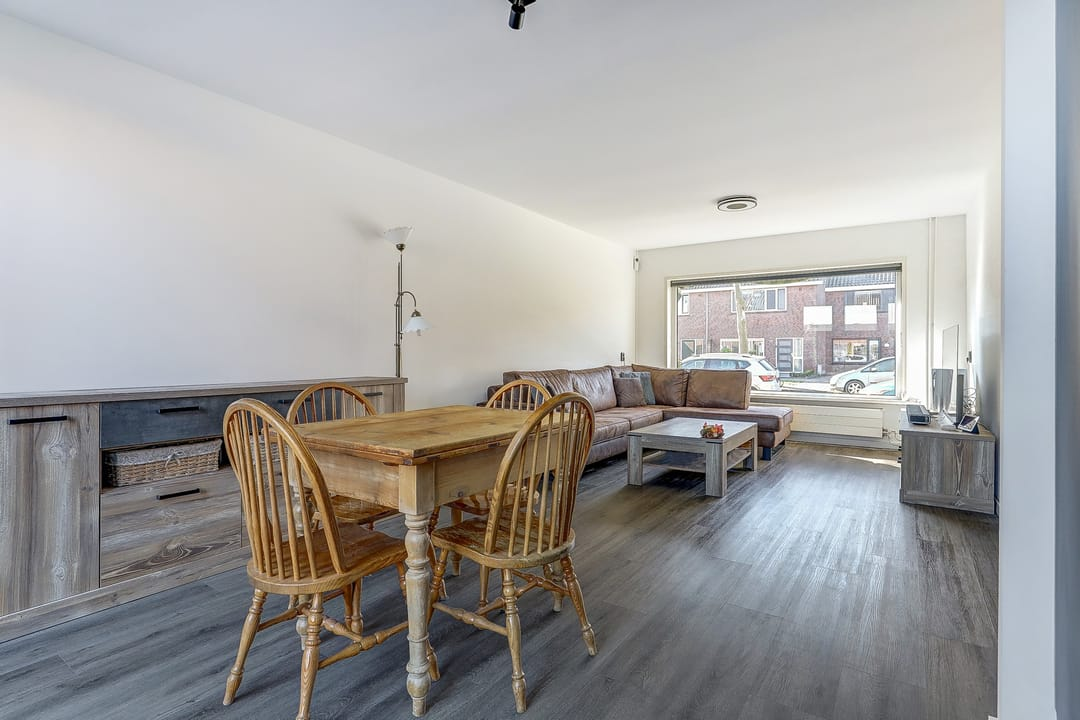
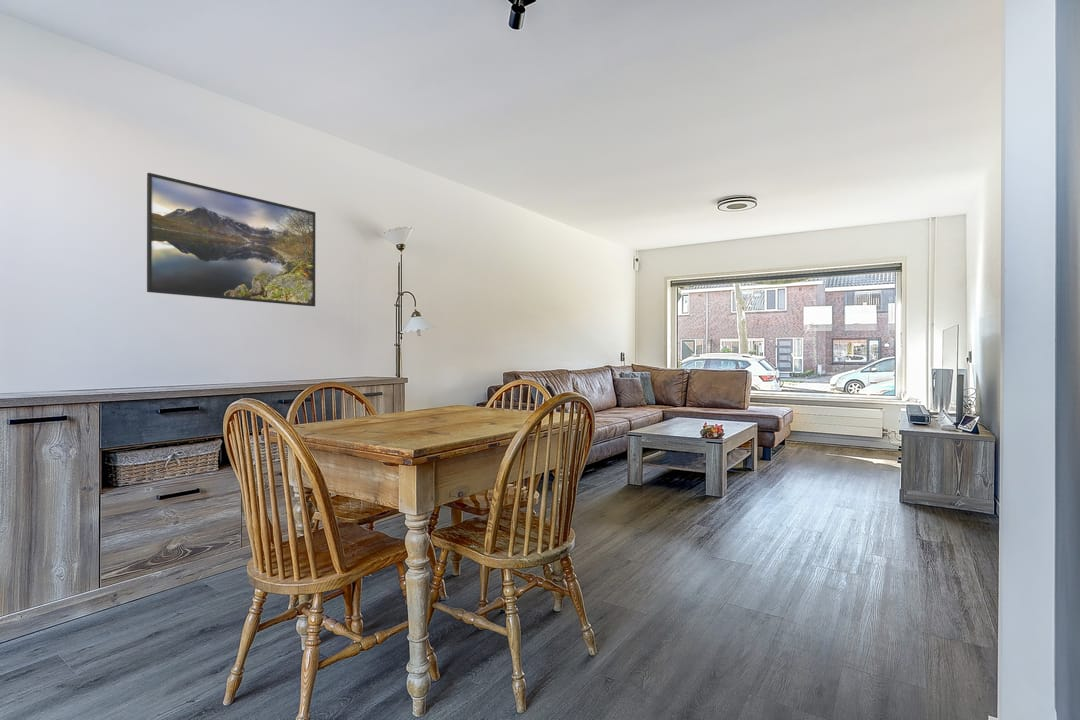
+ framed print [146,172,316,307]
